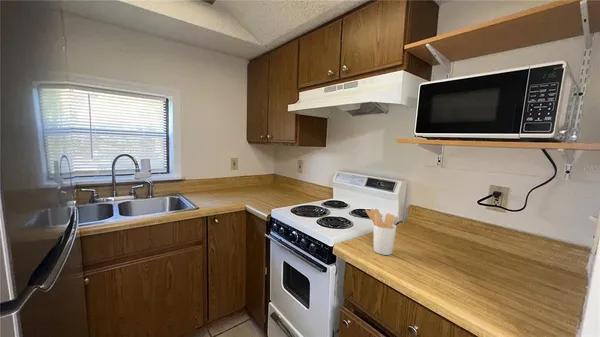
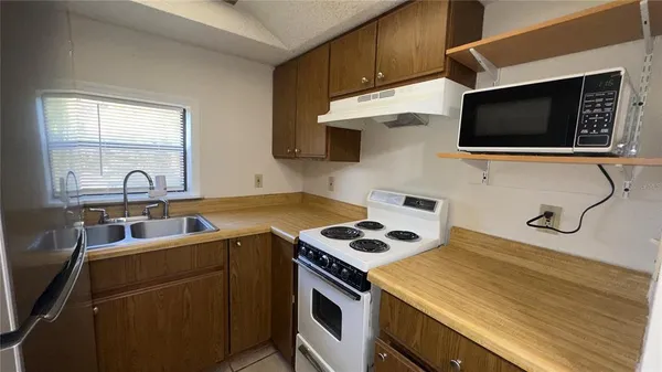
- utensil holder [364,208,397,256]
